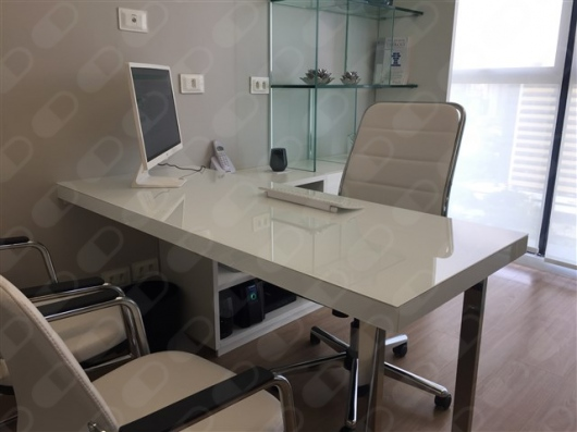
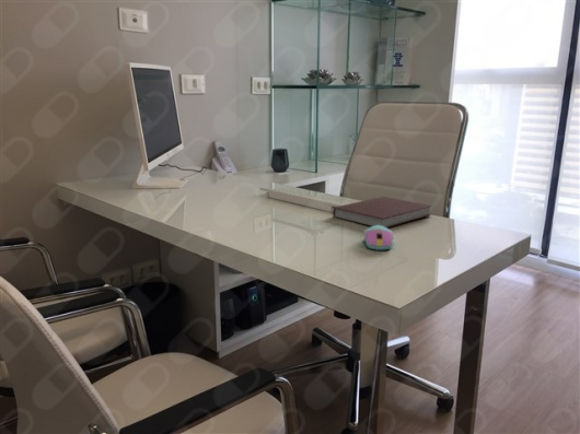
+ notebook [332,196,433,228]
+ computer mouse [363,225,395,251]
